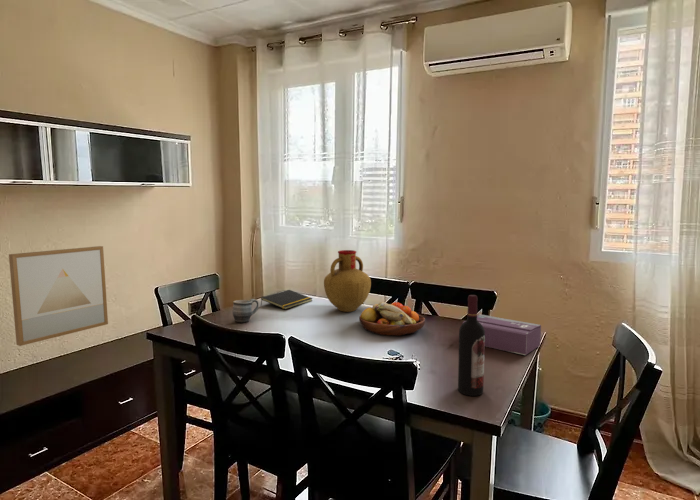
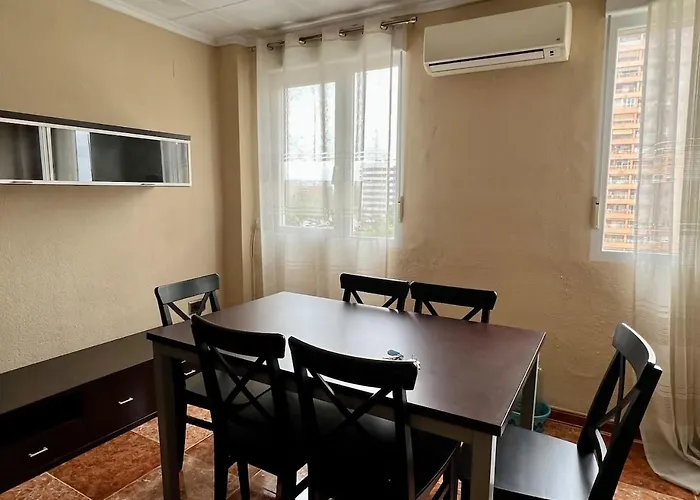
- mug [232,298,259,323]
- notepad [260,289,314,310]
- fruit bowl [358,301,426,337]
- vase [323,249,372,313]
- wall art [8,245,109,347]
- tissue box [461,313,542,356]
- wine bottle [457,294,486,397]
